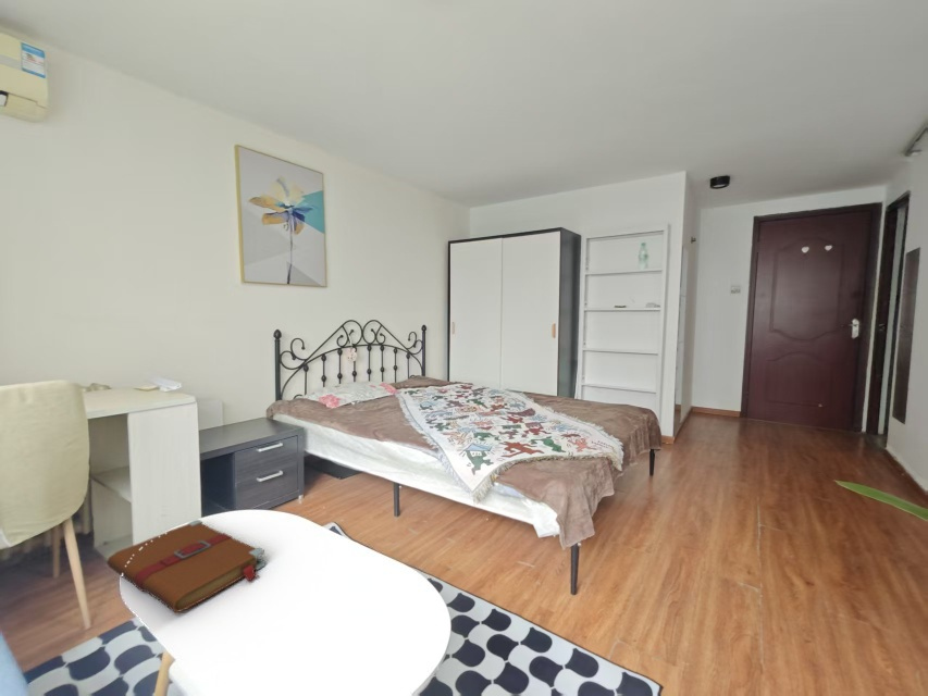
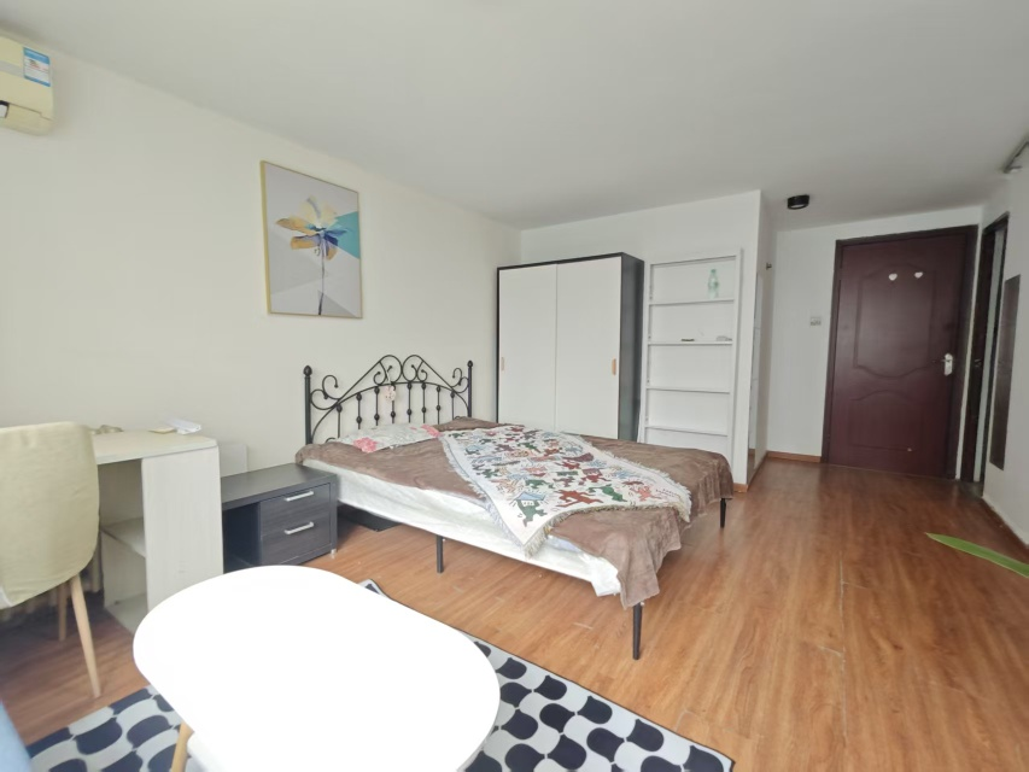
- book [106,519,267,614]
